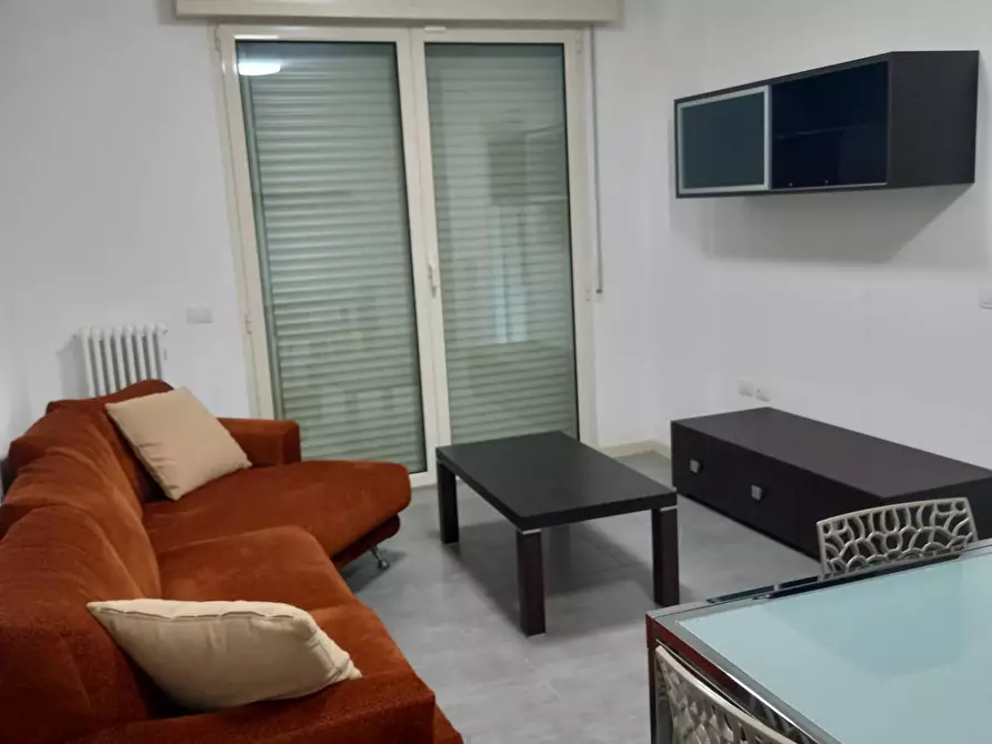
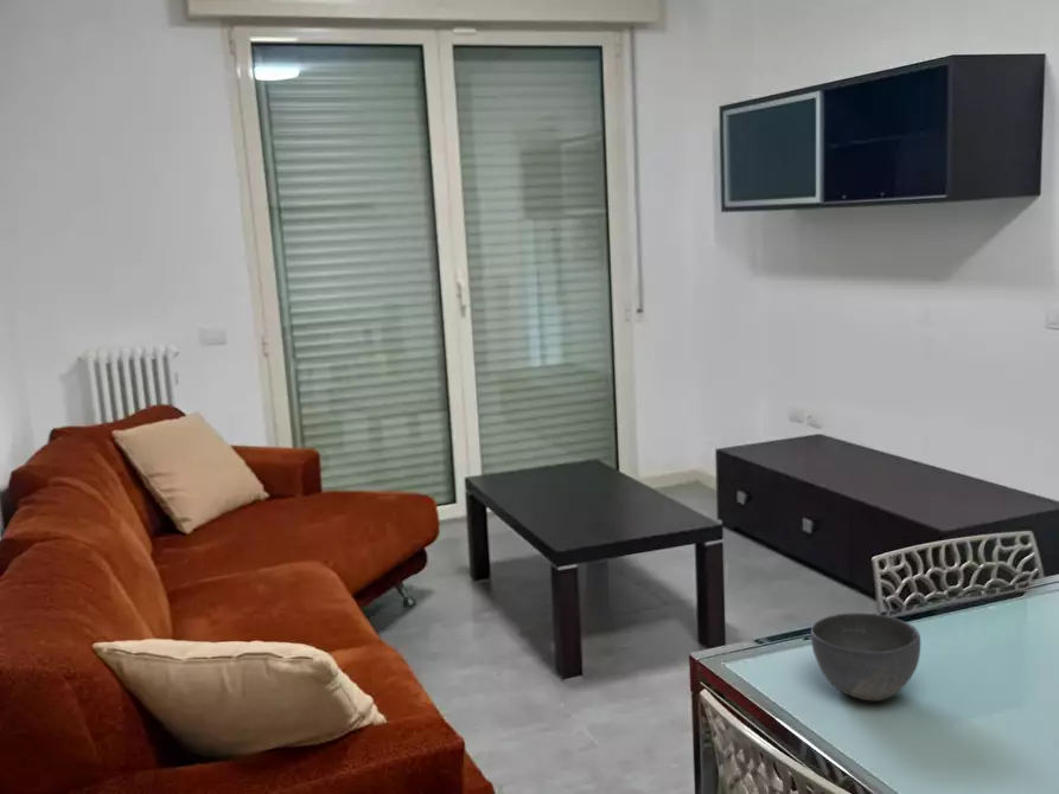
+ bowl [810,611,921,702]
